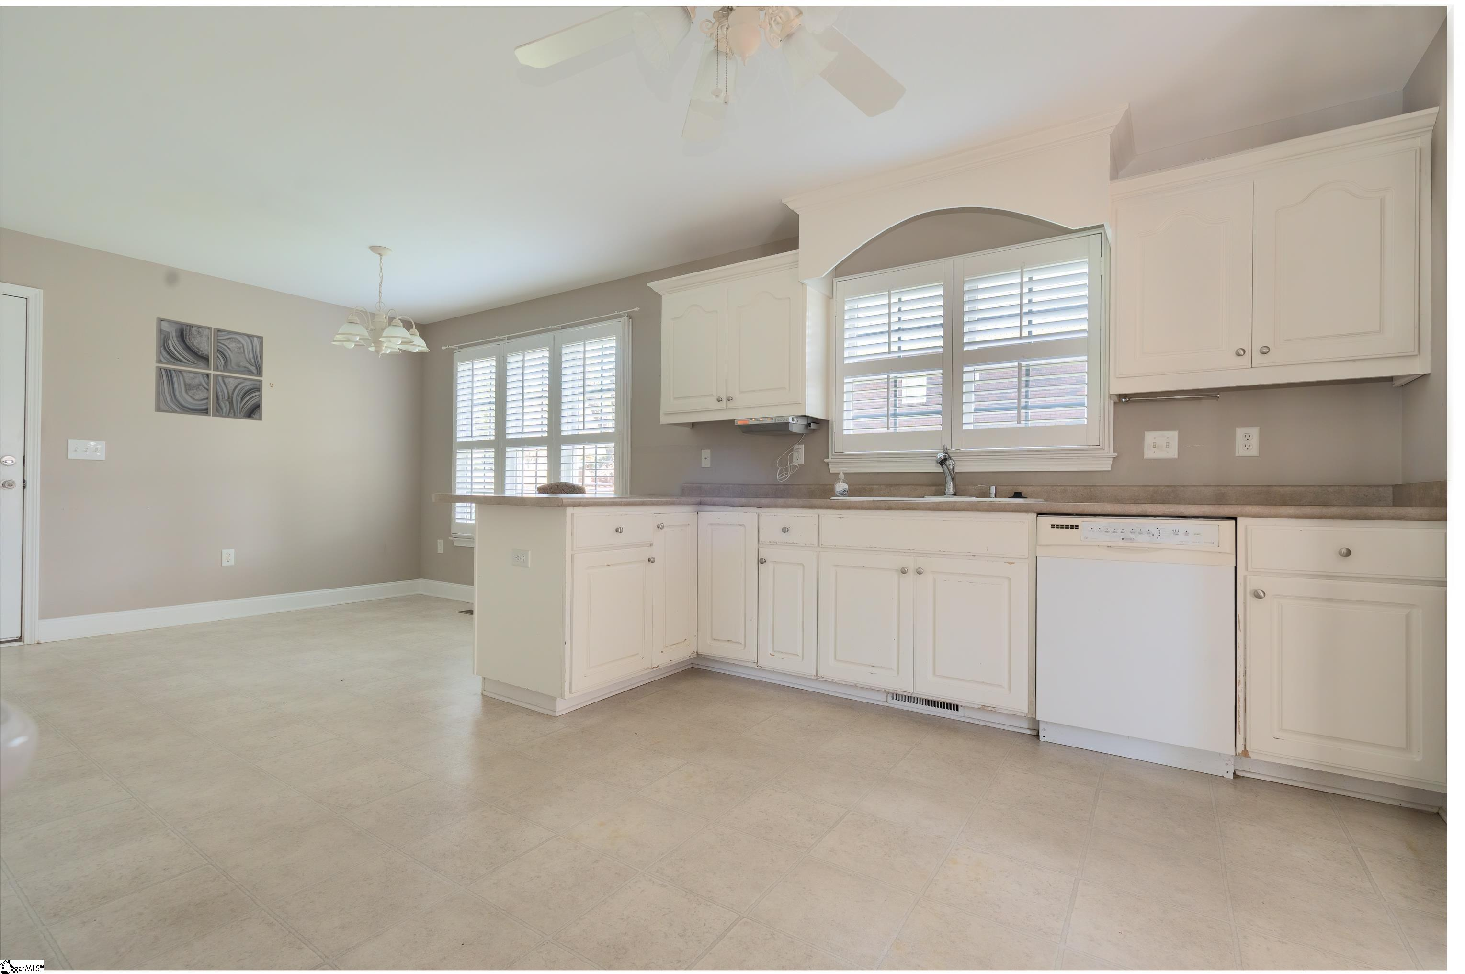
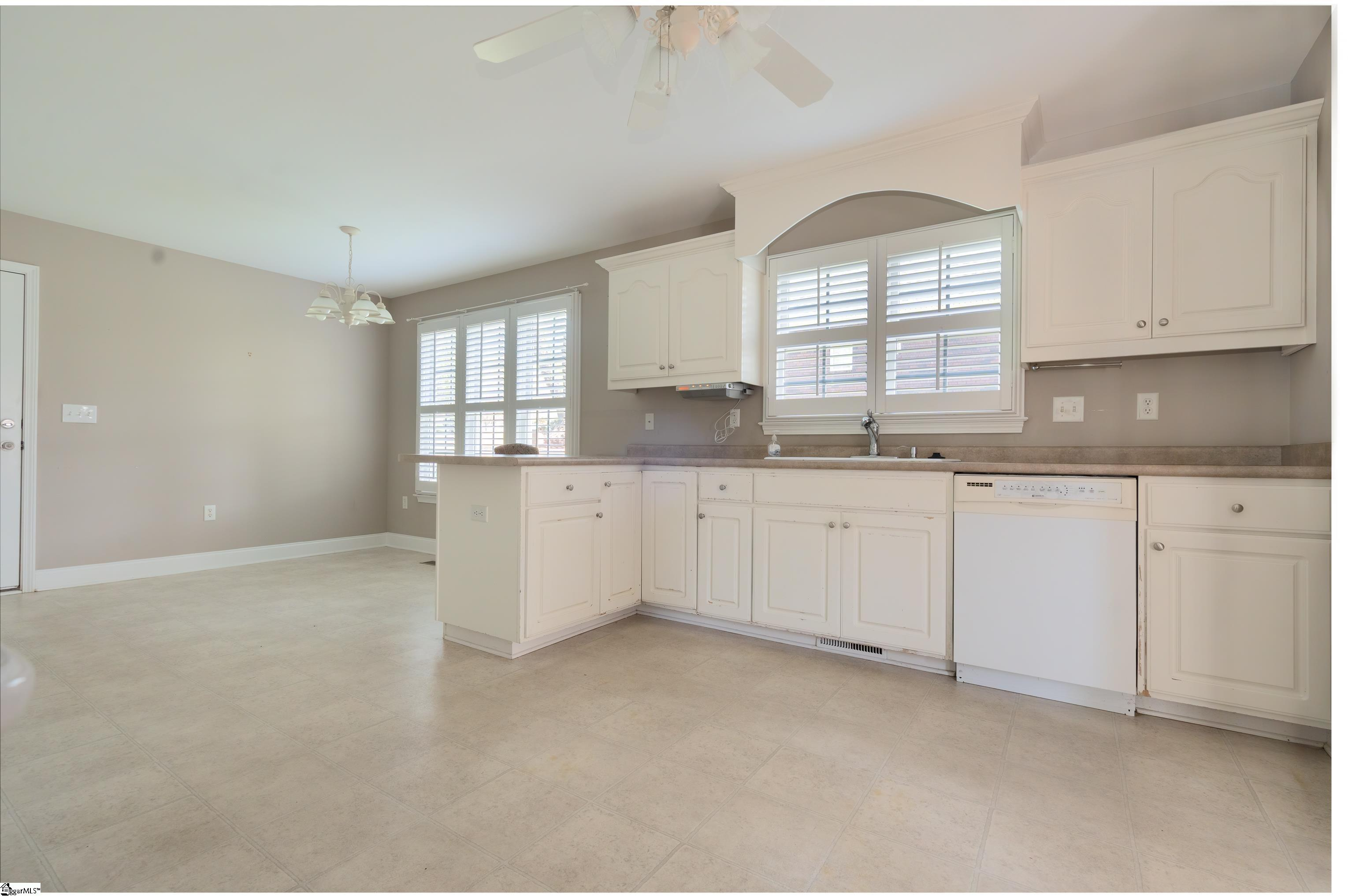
- wall art [154,317,264,422]
